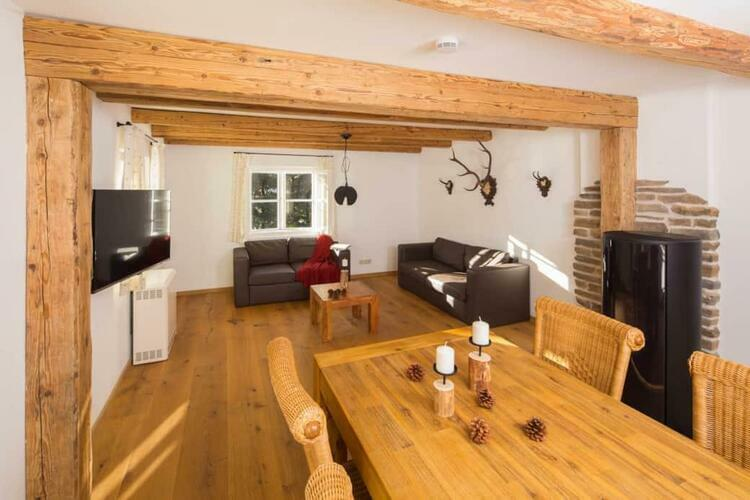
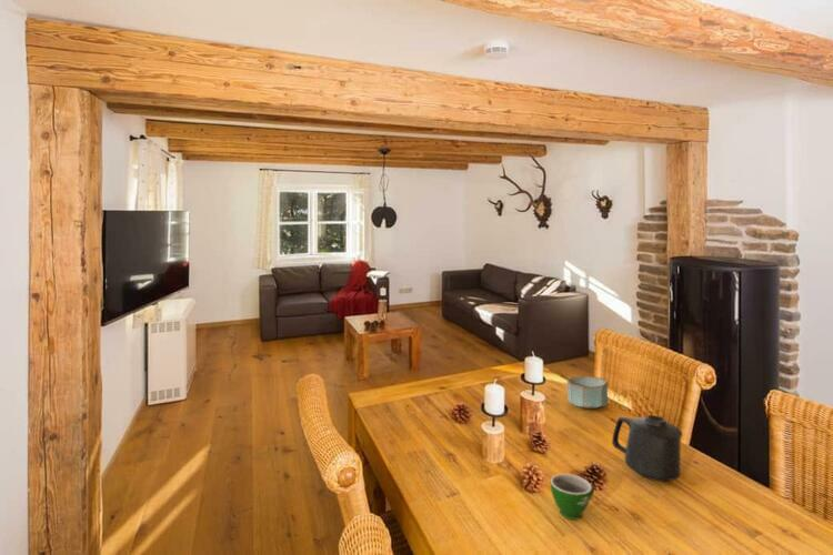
+ bowl [566,375,609,410]
+ teacup [549,473,595,521]
+ mug [611,414,683,482]
